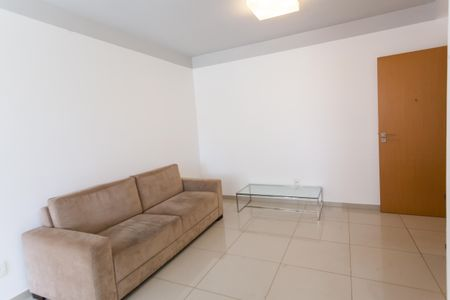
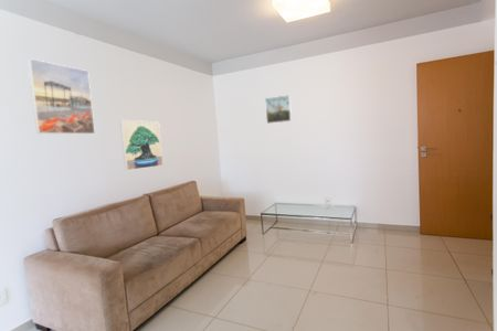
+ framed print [27,57,96,135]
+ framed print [119,119,165,171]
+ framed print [264,94,293,125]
